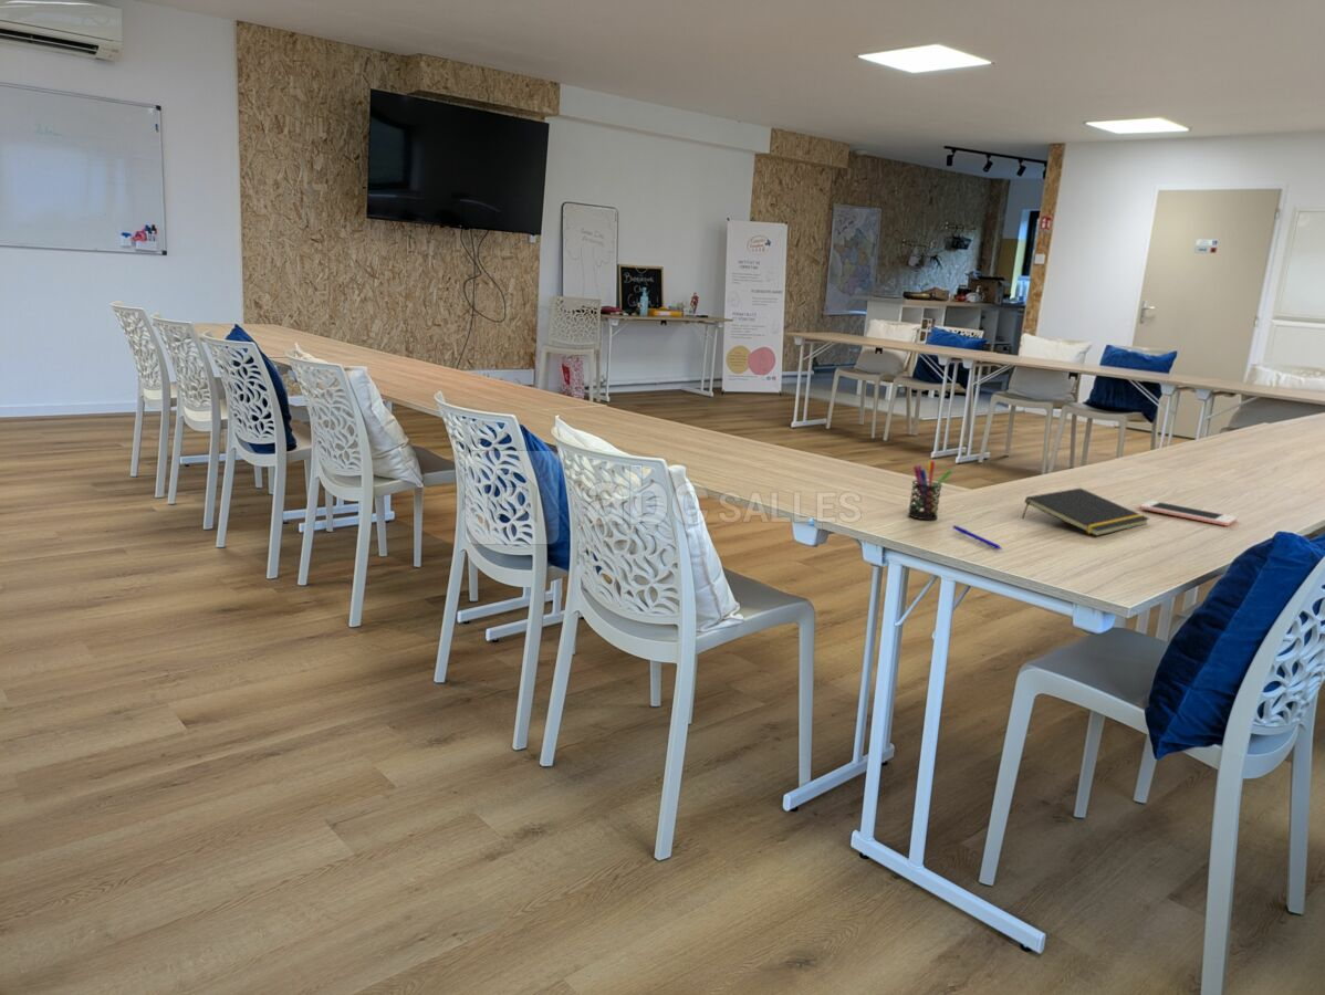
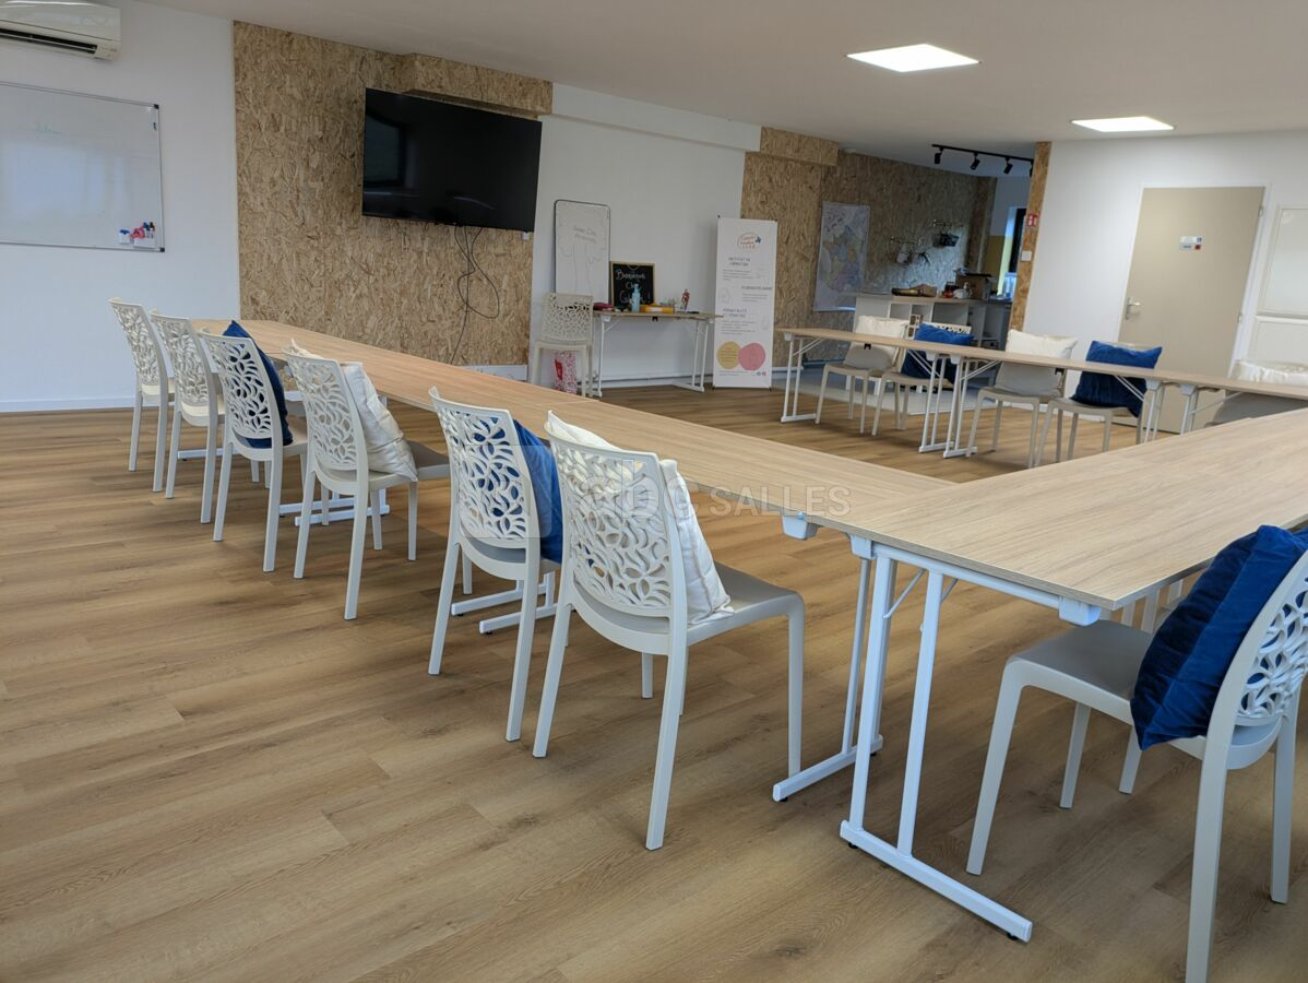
- pen holder [907,460,953,521]
- cell phone [1139,500,1239,527]
- pen [952,524,1003,551]
- notepad [1021,488,1150,537]
